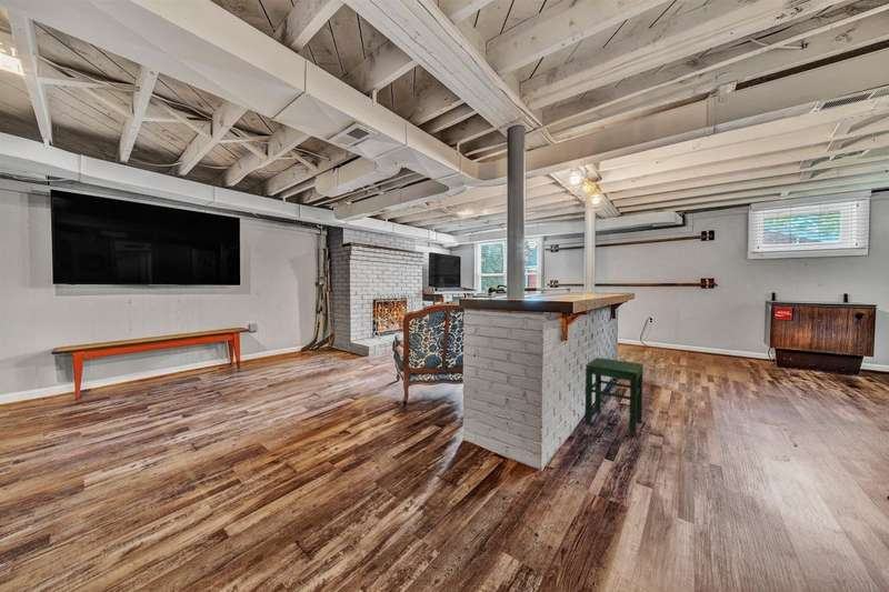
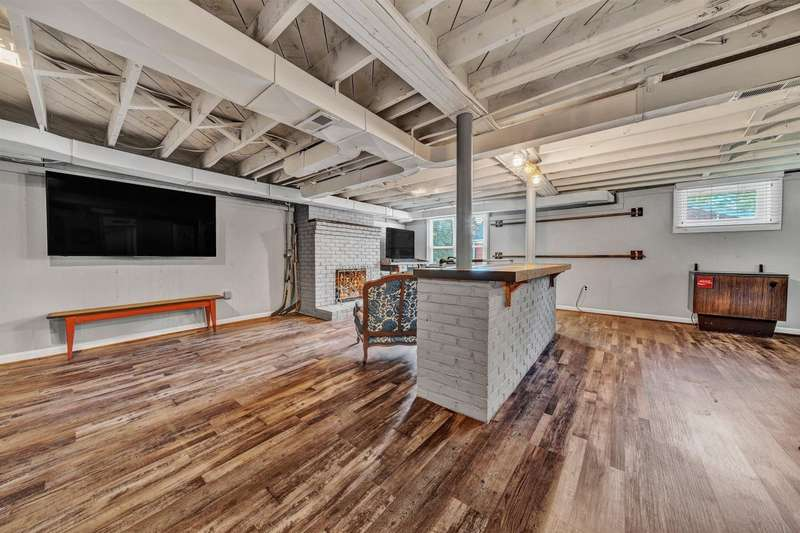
- stool [585,357,645,438]
